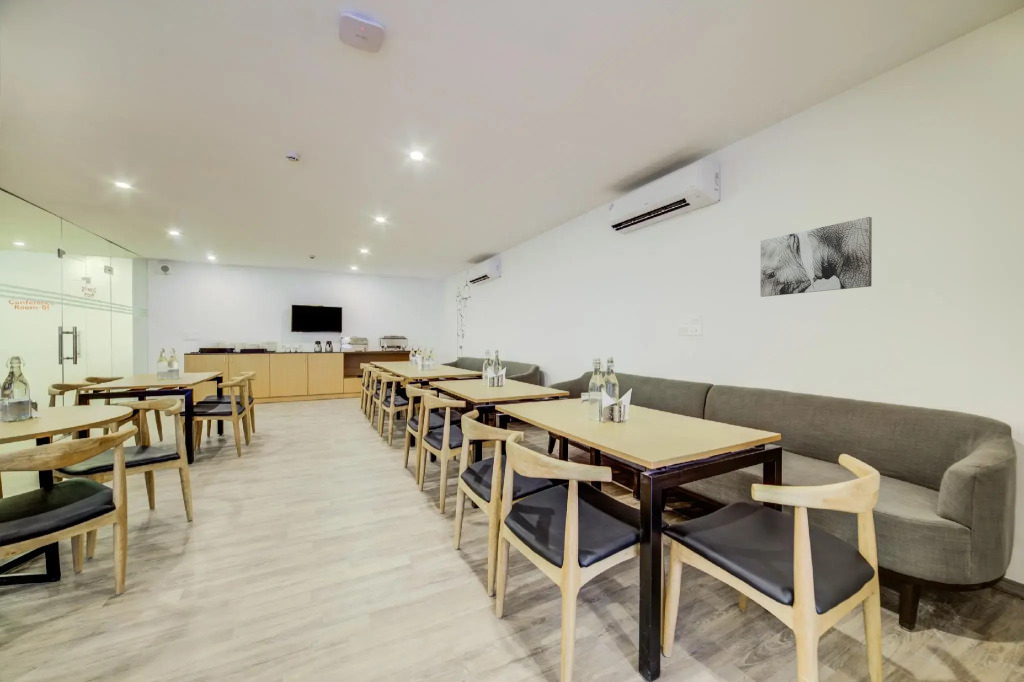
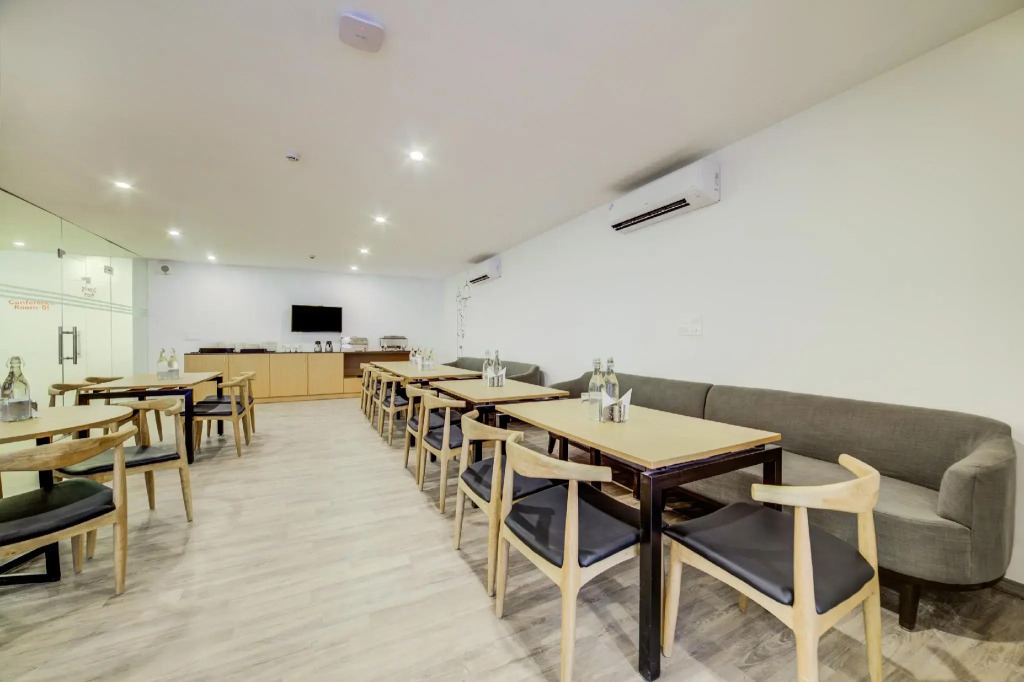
- wall art [759,216,873,298]
